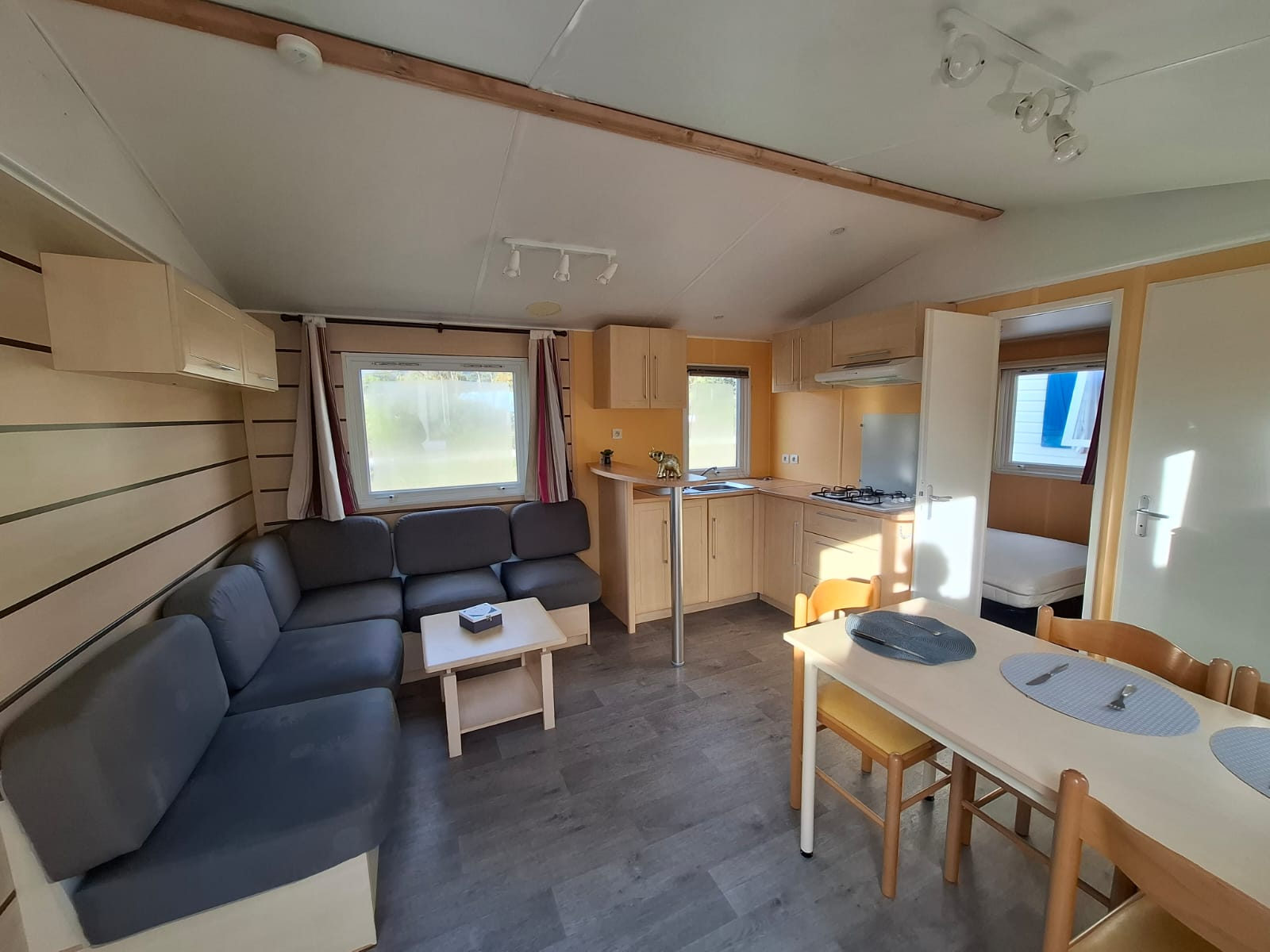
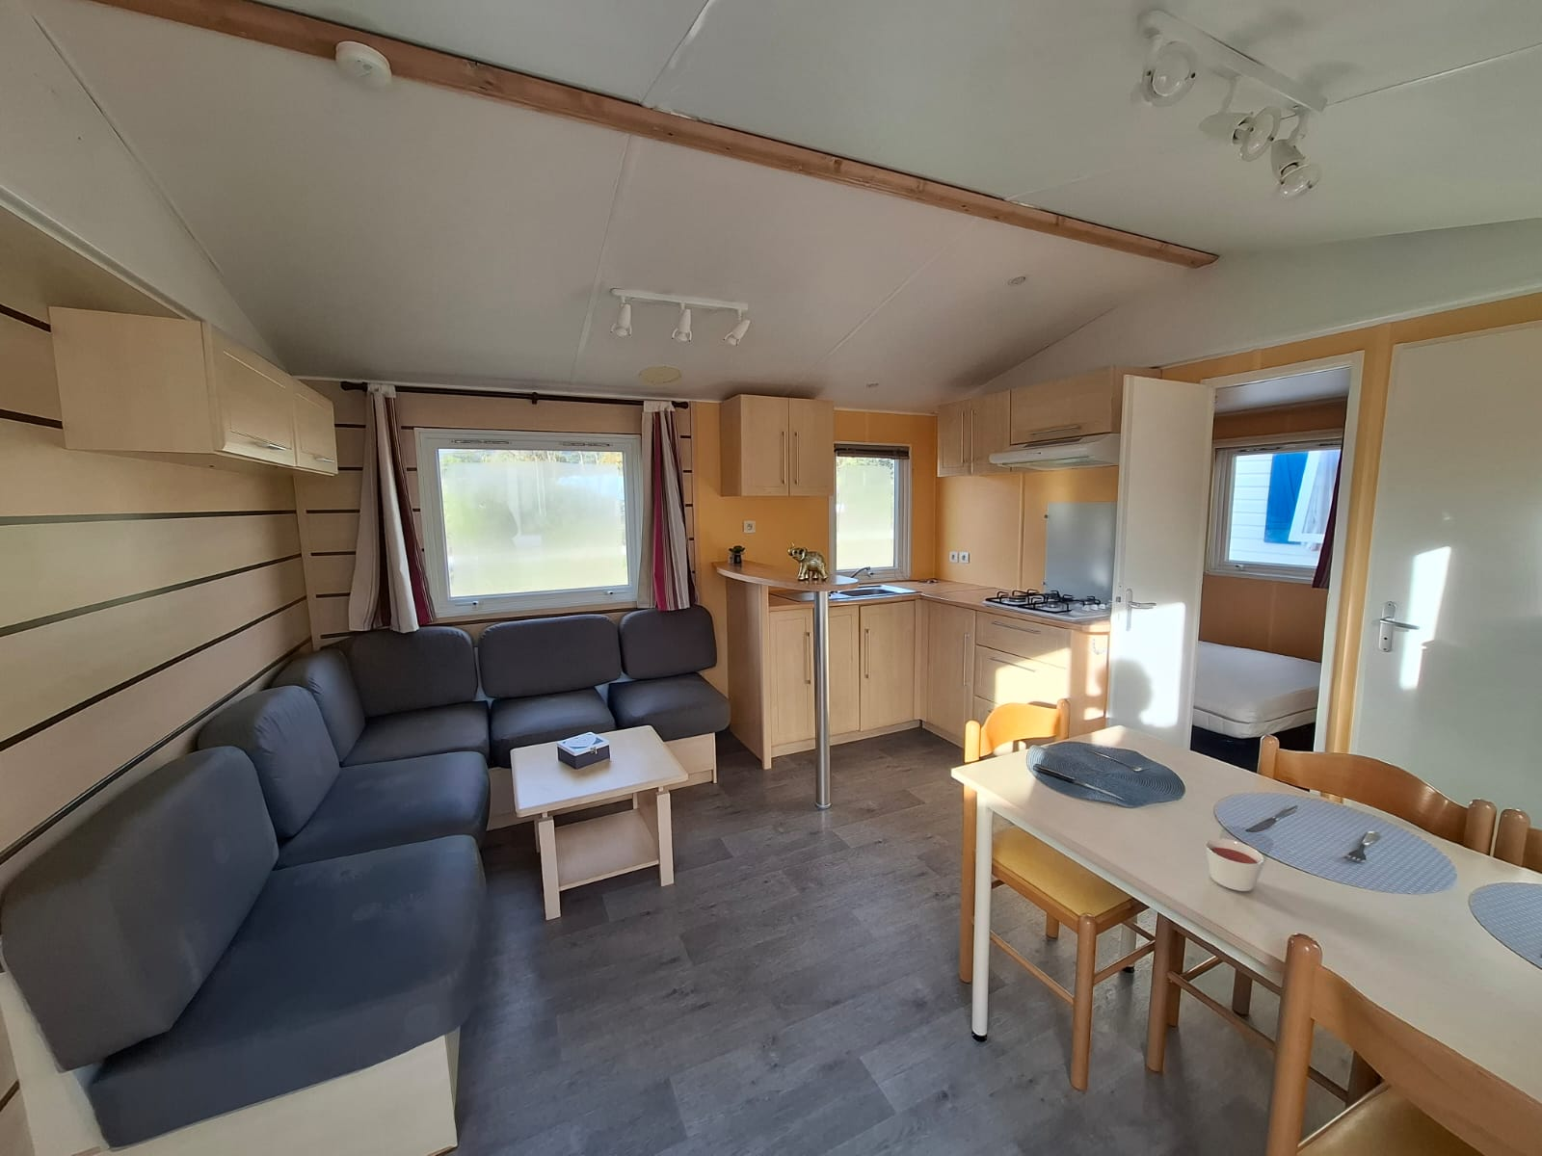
+ candle [1204,837,1264,892]
